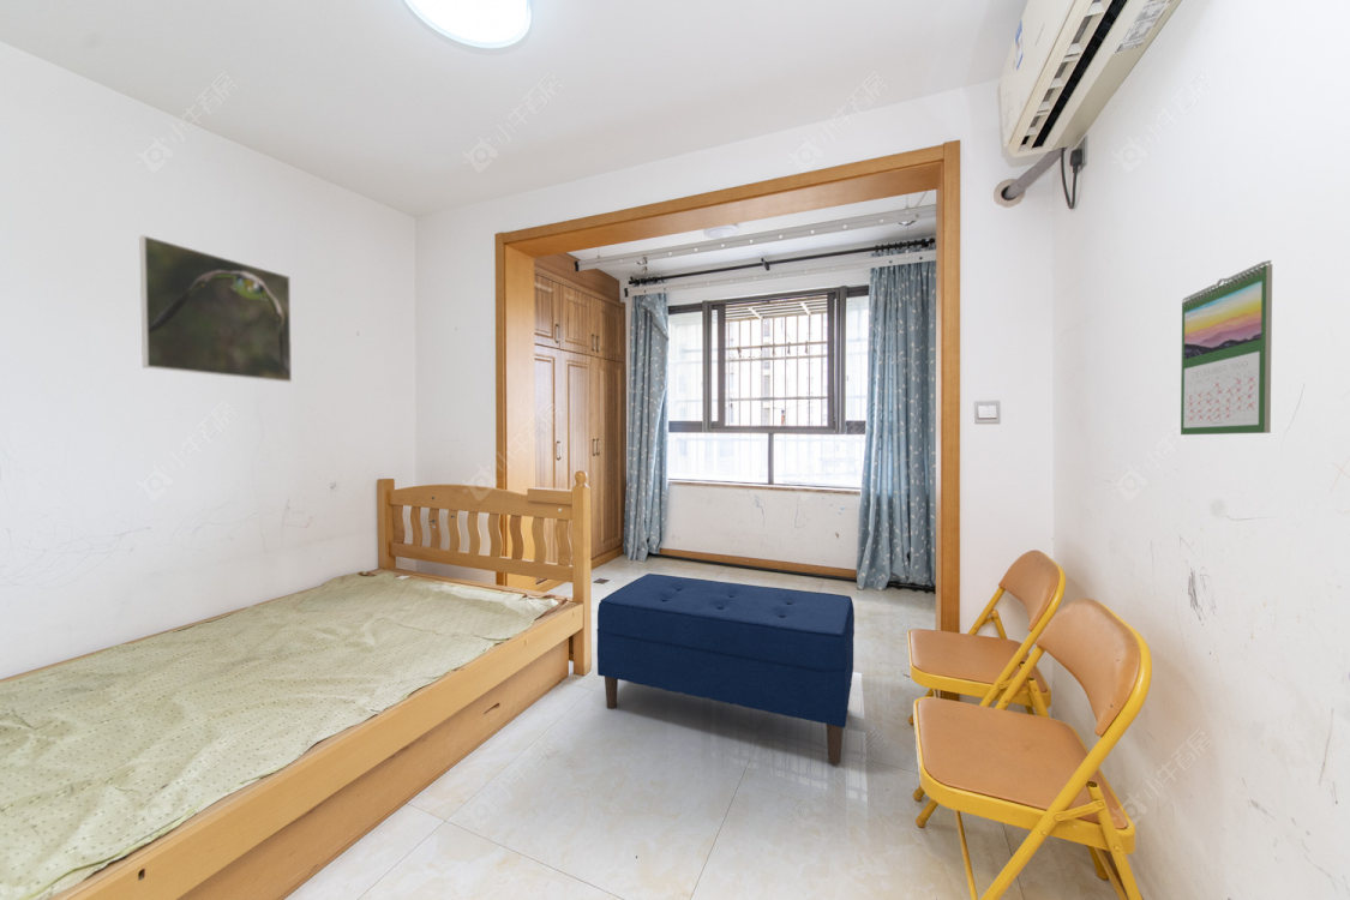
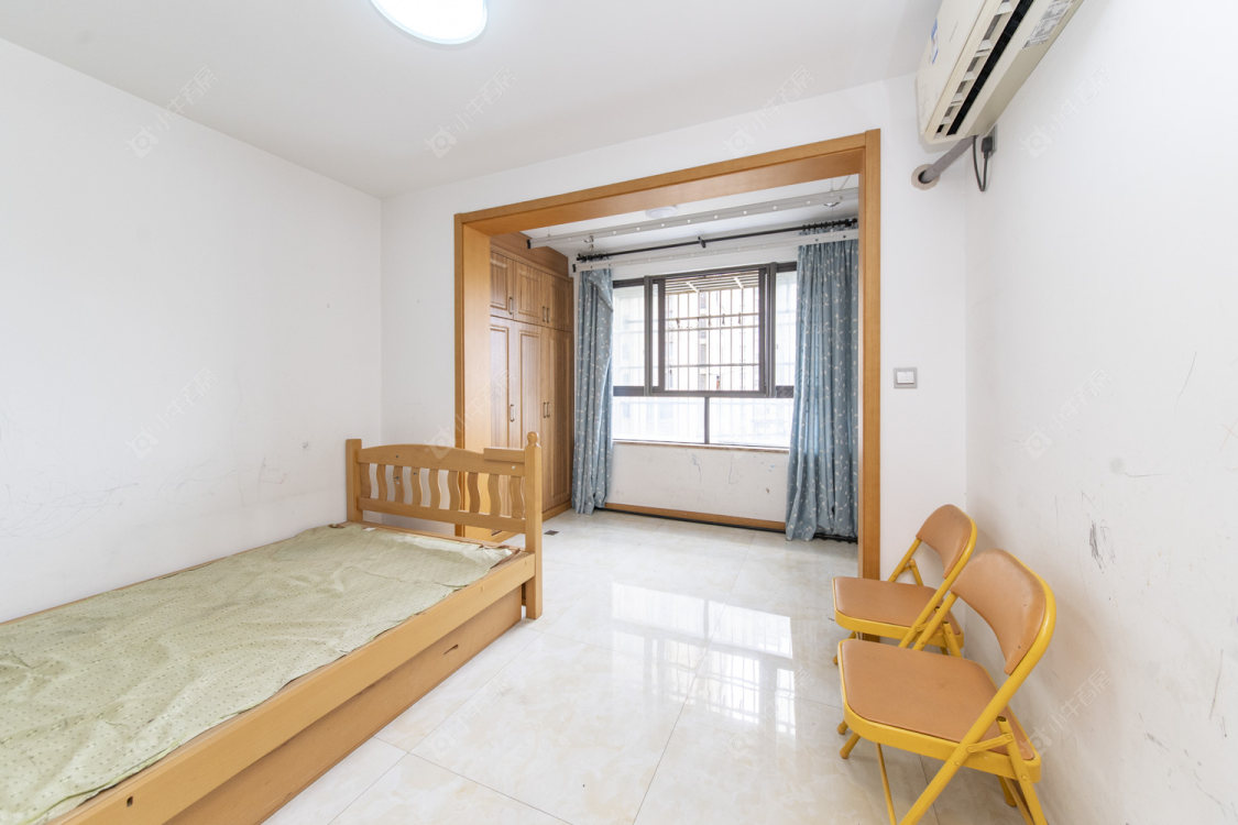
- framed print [138,234,293,384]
- bench [595,572,856,766]
- calendar [1180,259,1273,436]
